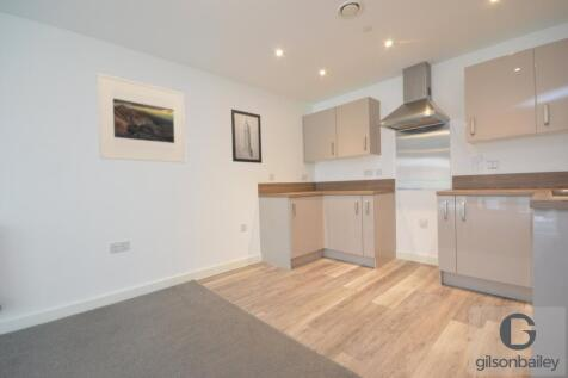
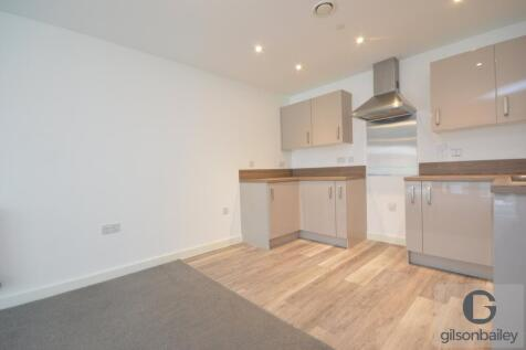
- wall art [230,107,263,165]
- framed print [95,72,187,163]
